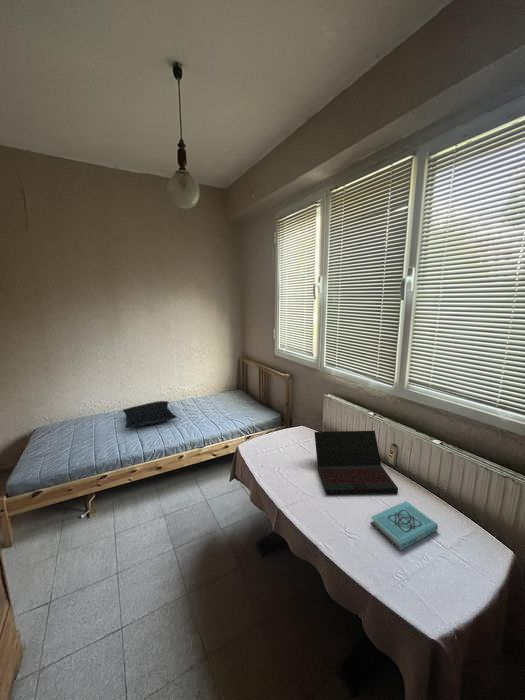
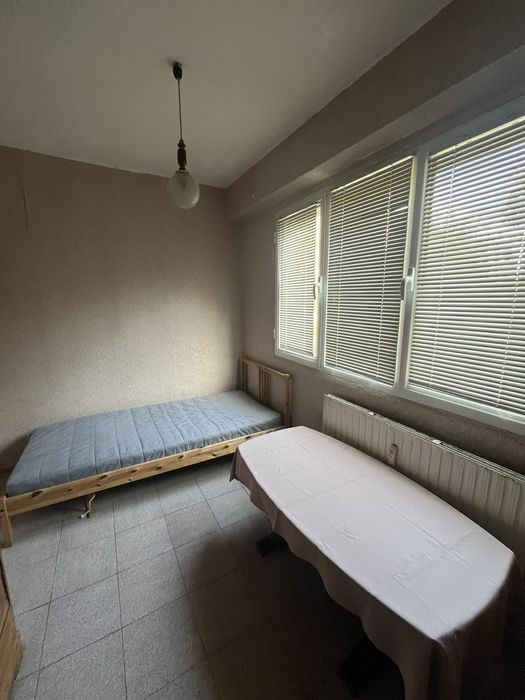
- pillow [122,400,178,429]
- book [369,500,439,552]
- laptop [314,430,399,496]
